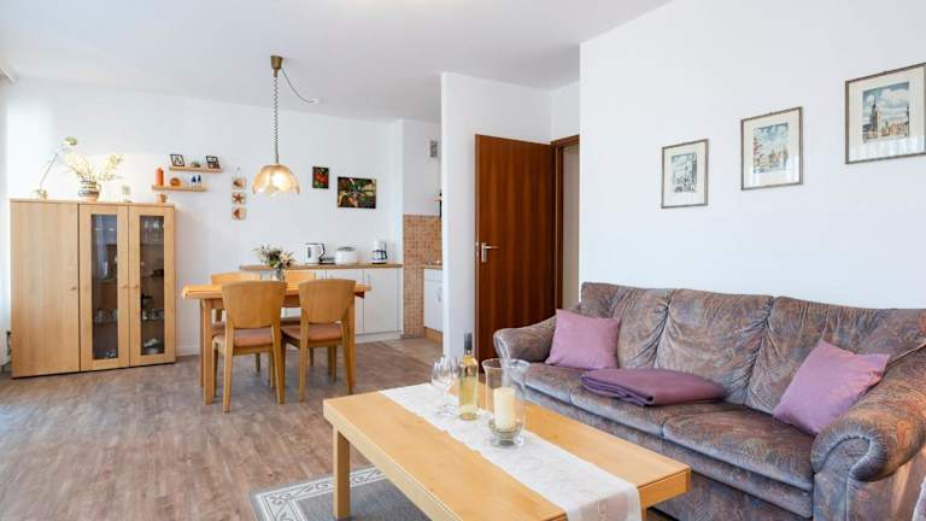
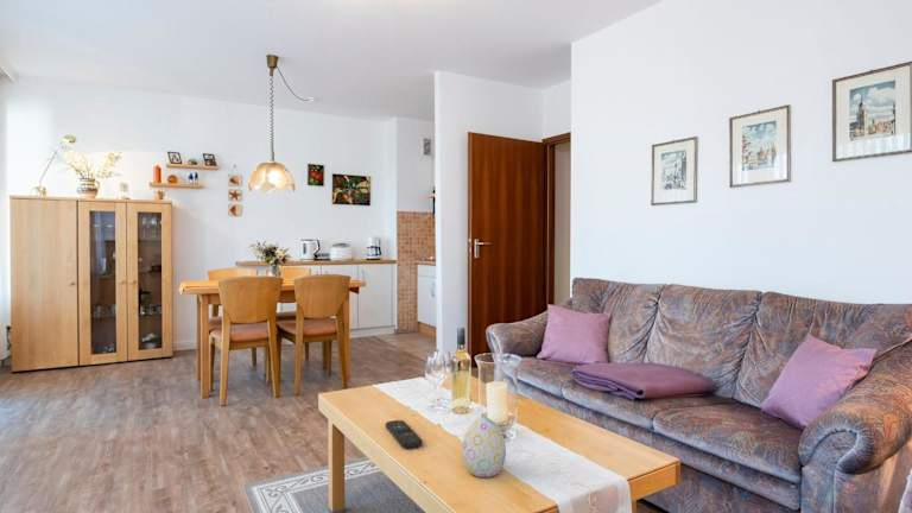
+ remote control [385,419,424,449]
+ decorative egg [461,416,507,479]
